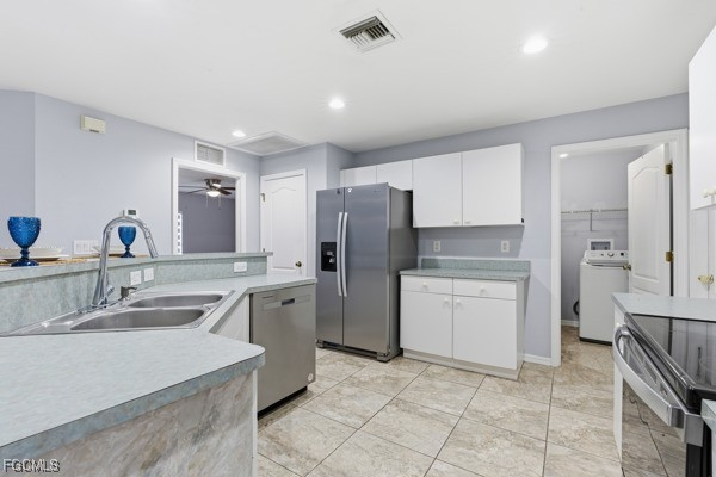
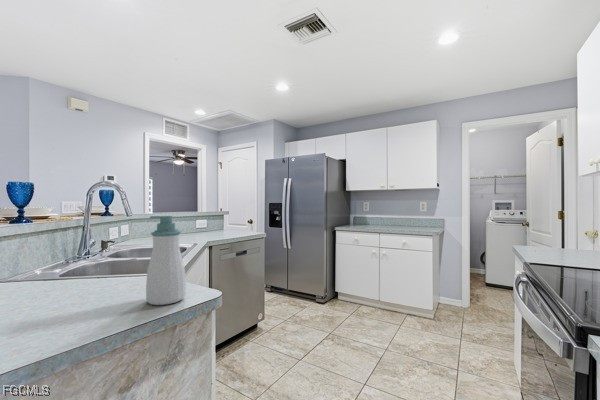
+ soap bottle [145,215,187,306]
